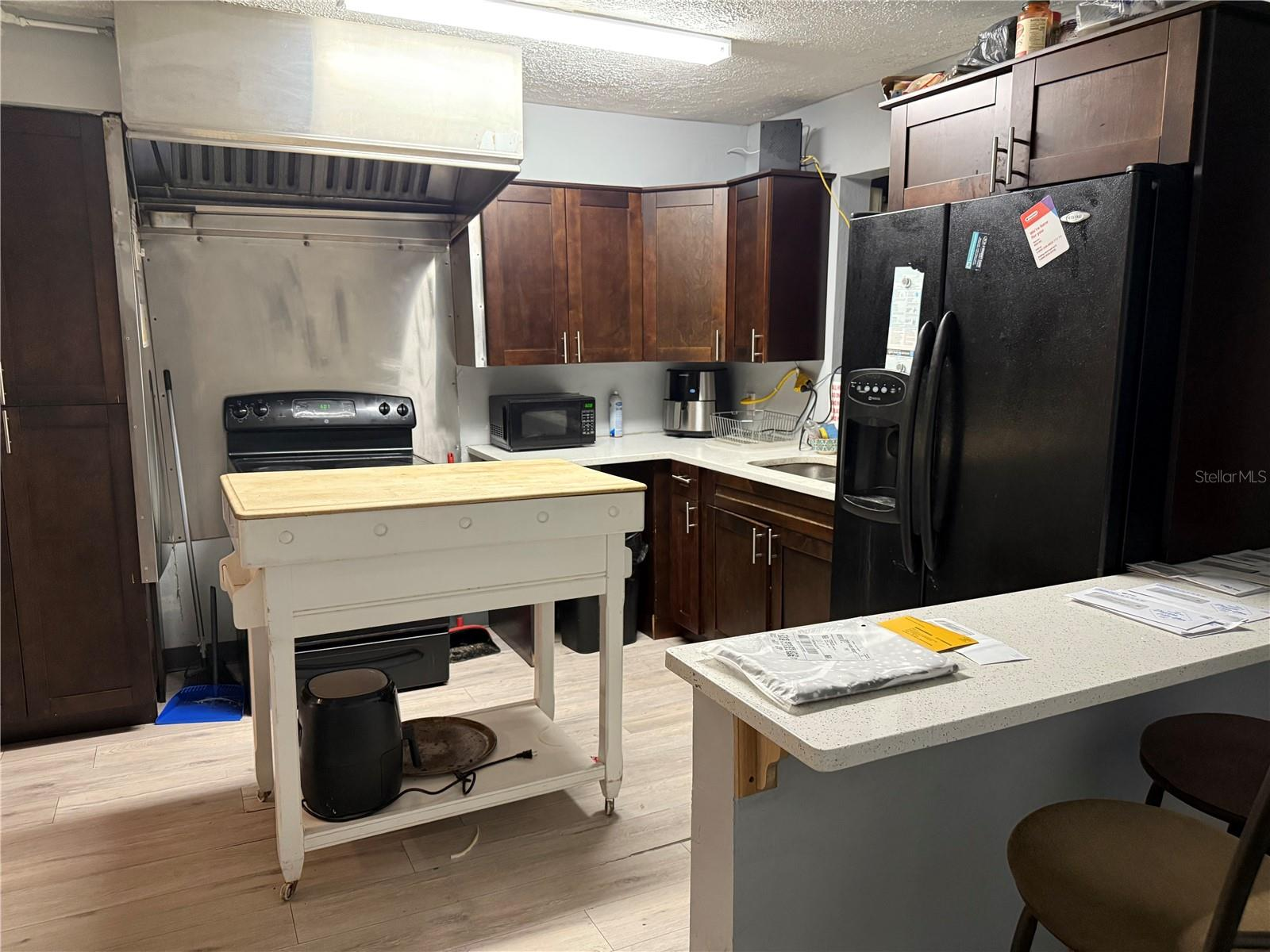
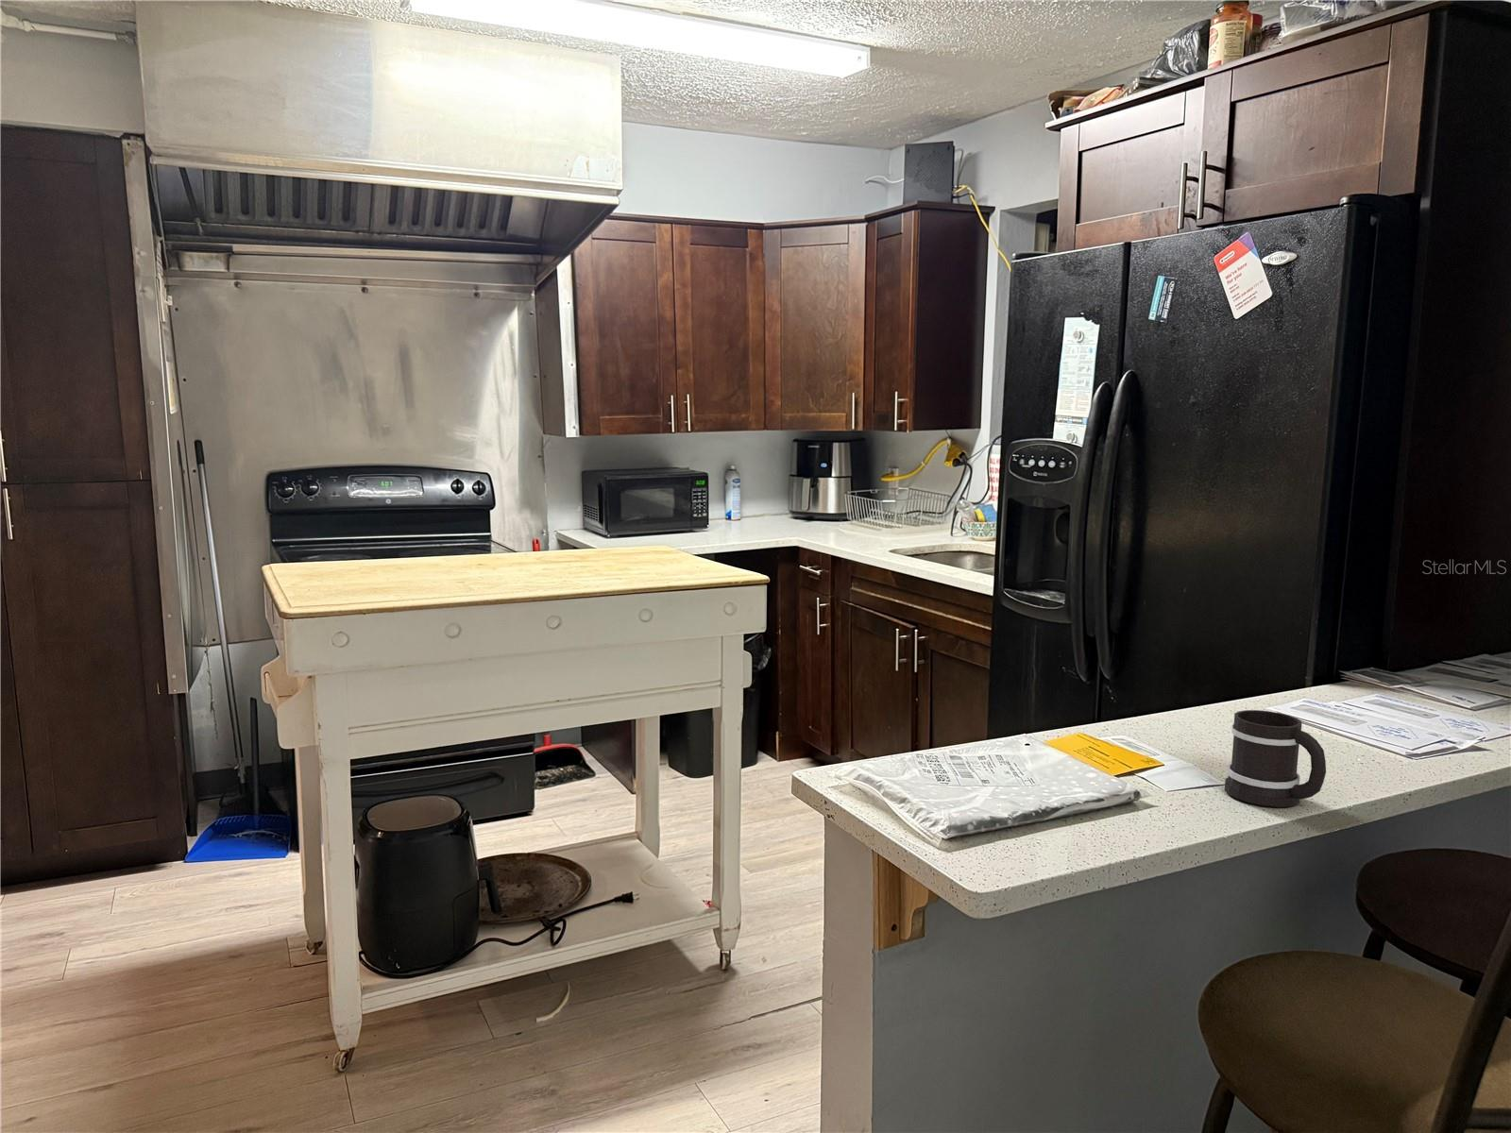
+ mug [1224,709,1327,808]
